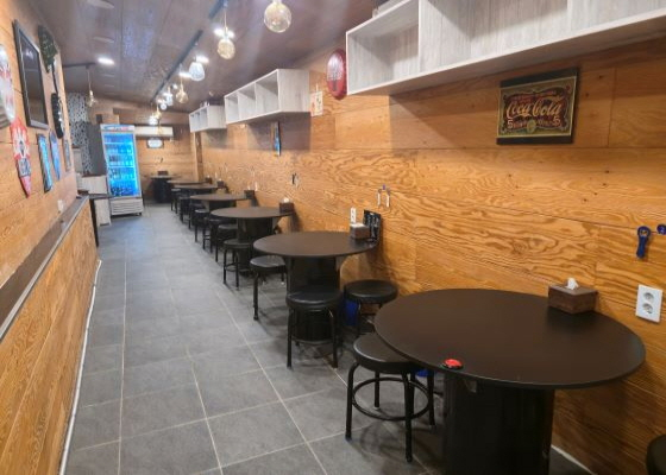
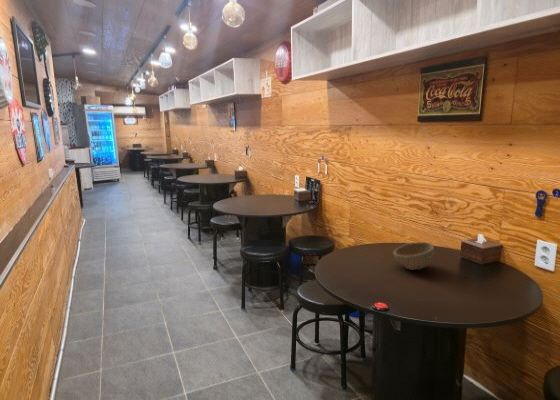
+ bowl [392,241,436,271]
